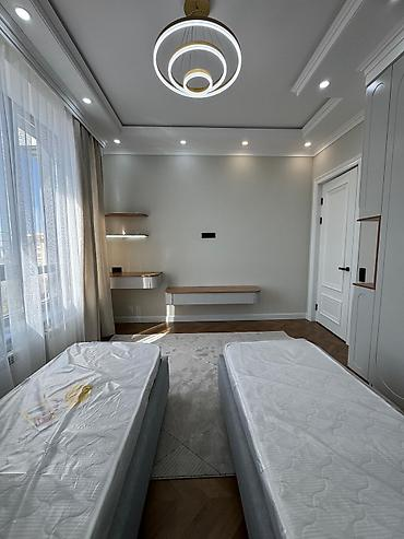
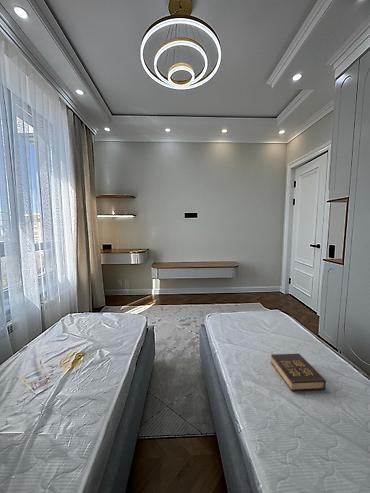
+ hardback book [270,353,327,392]
